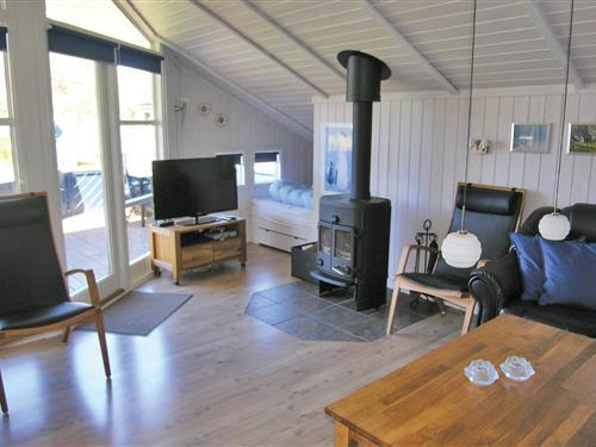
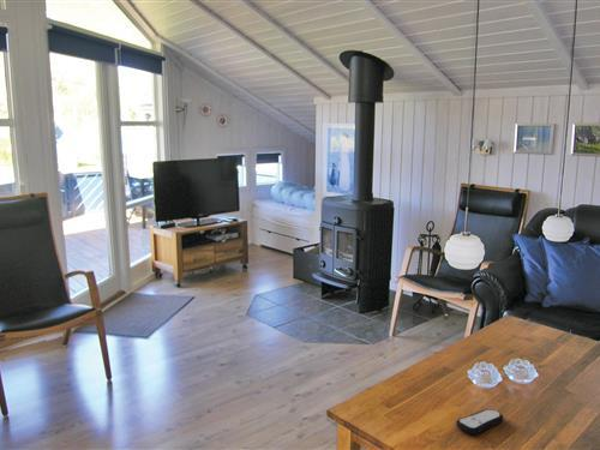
+ remote control [455,408,504,436]
